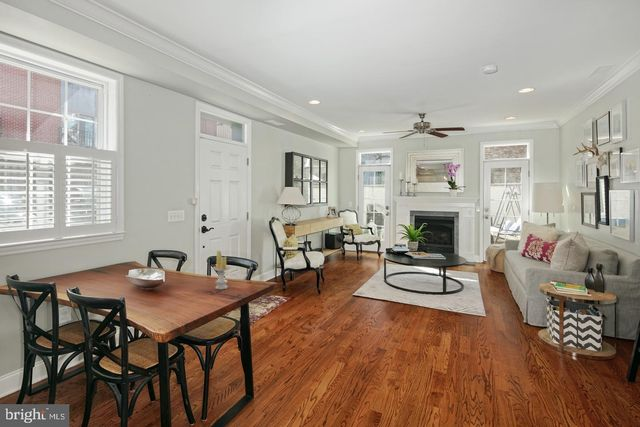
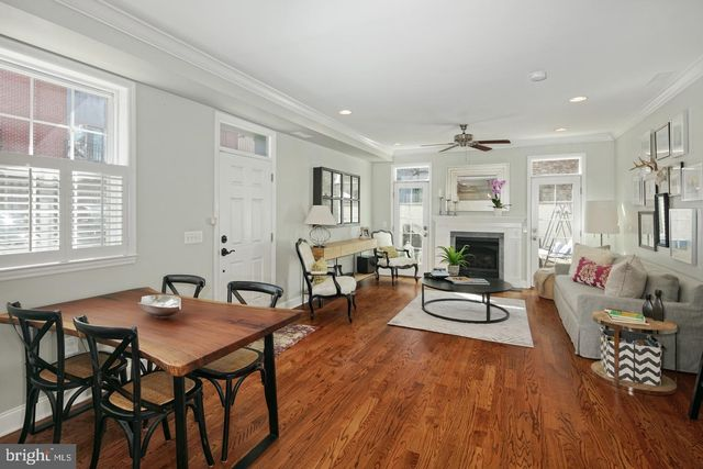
- candle [211,250,232,290]
